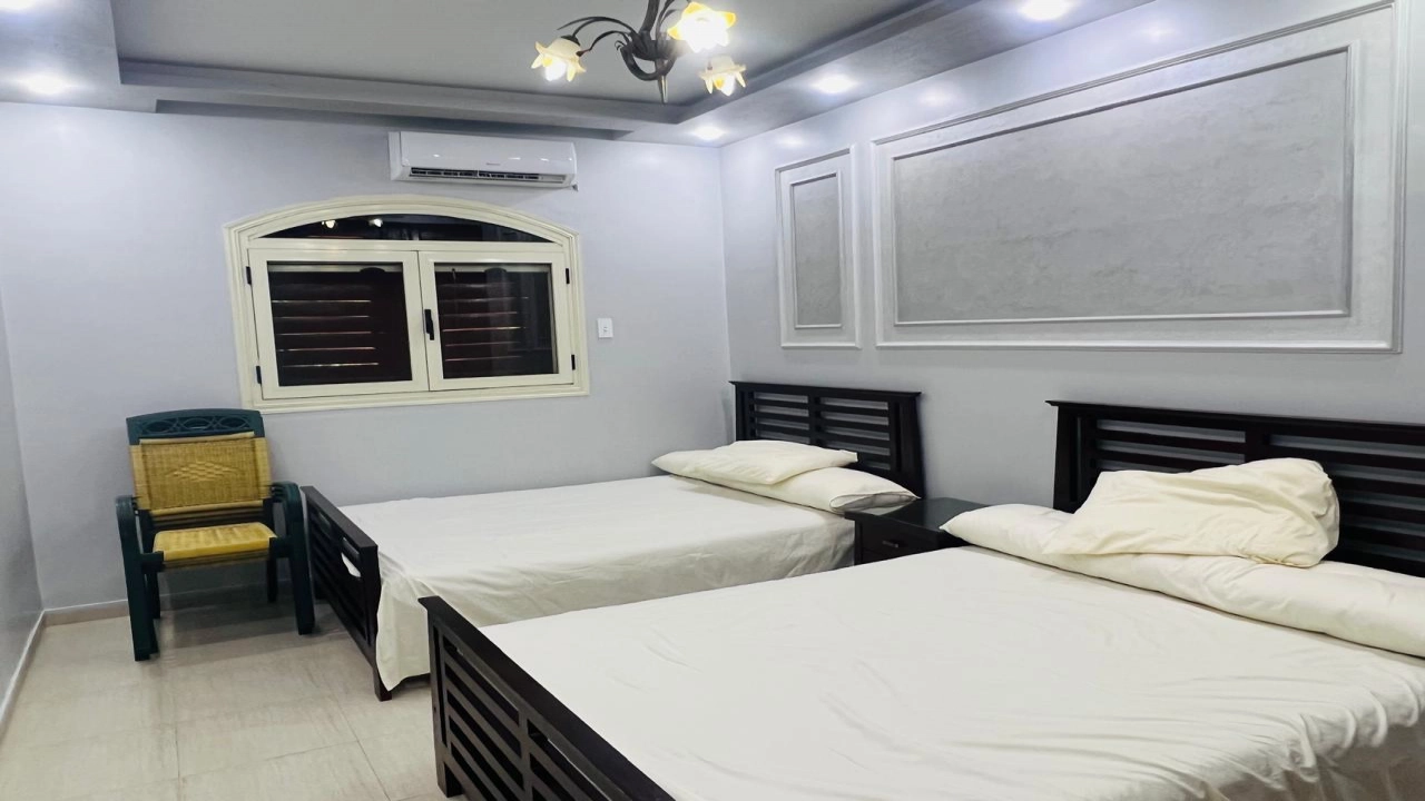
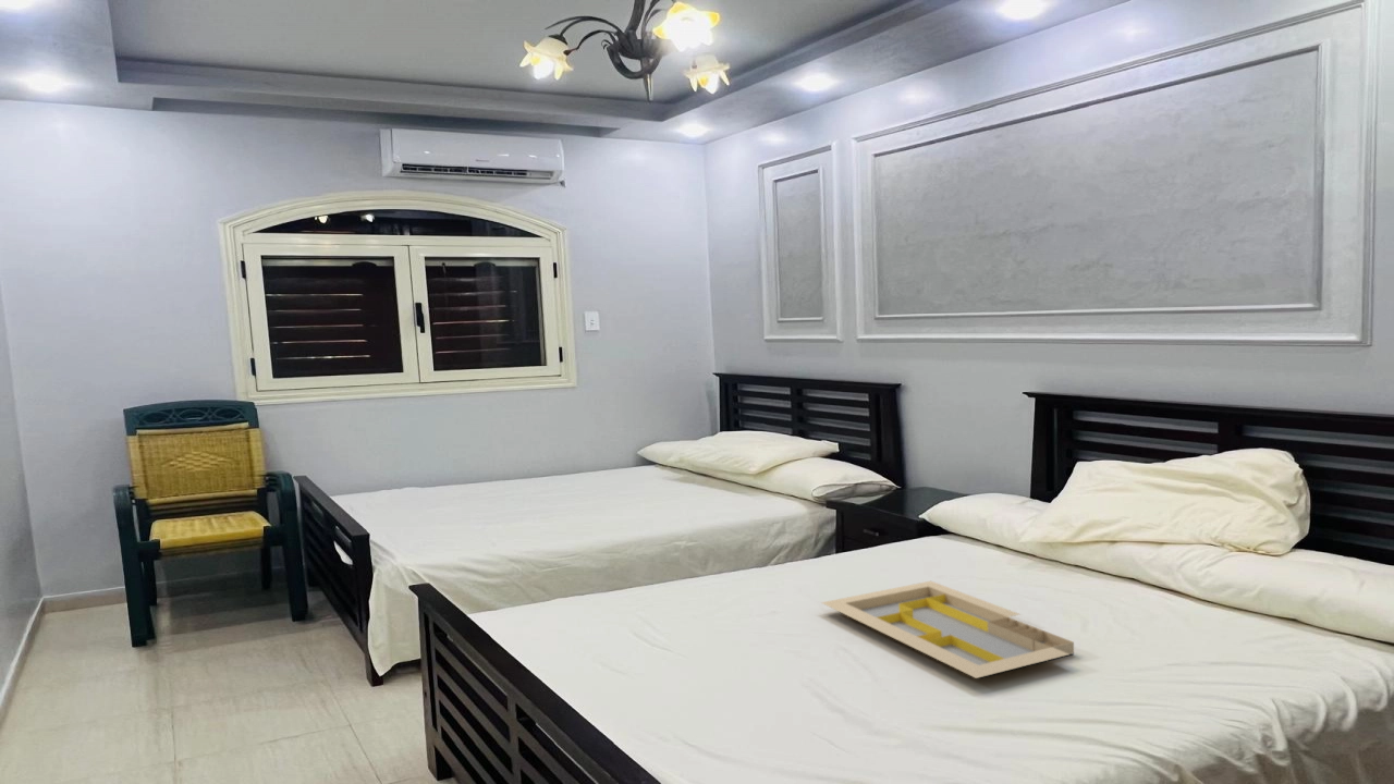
+ serving tray [820,580,1075,679]
